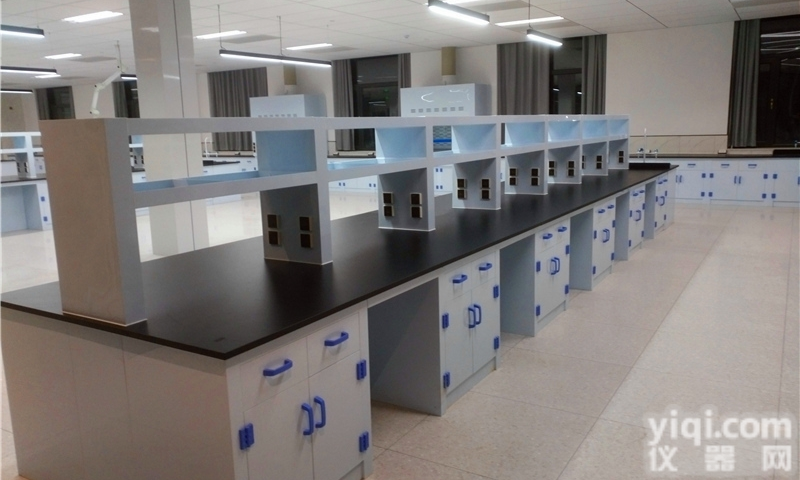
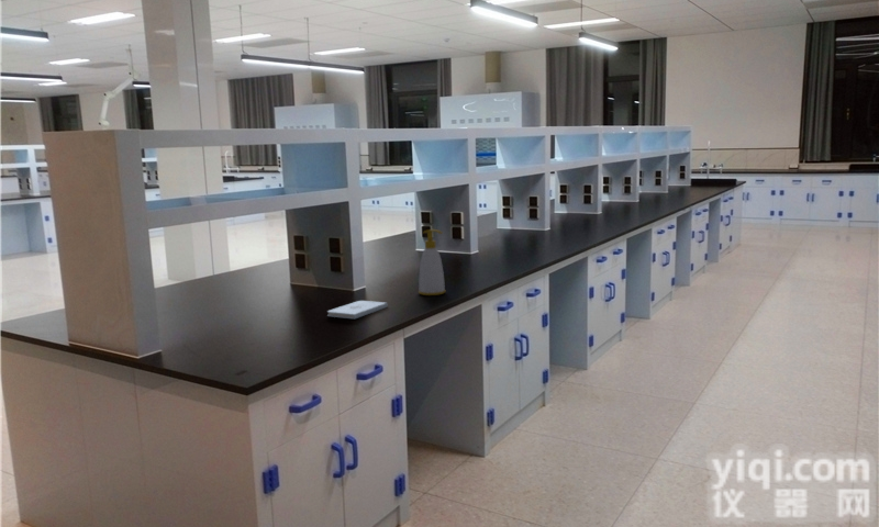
+ soap bottle [418,228,446,296]
+ notepad [326,300,388,319]
